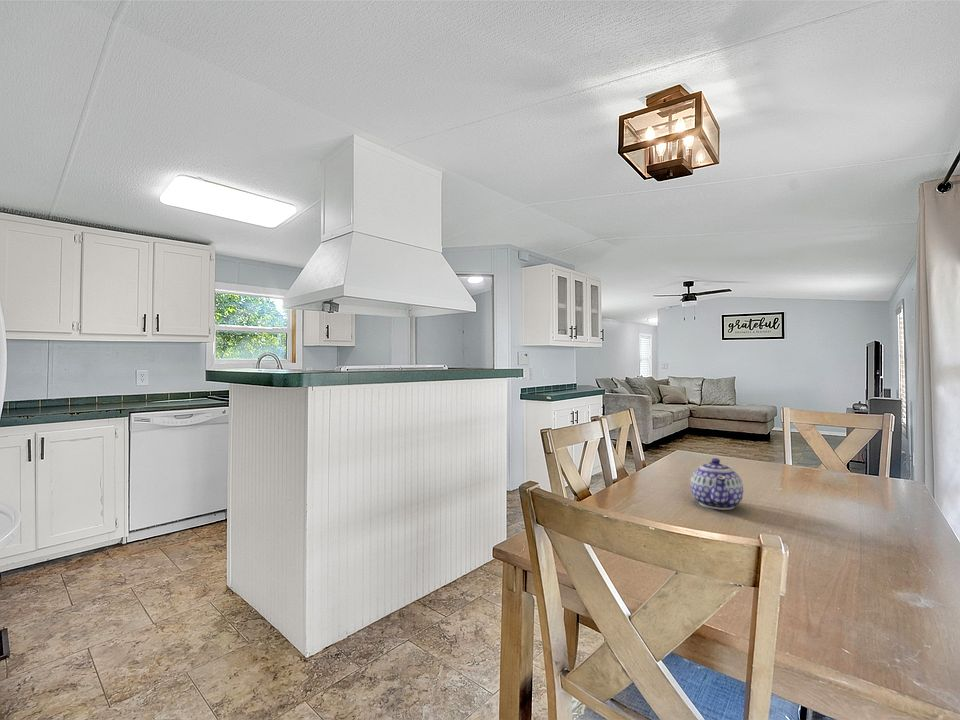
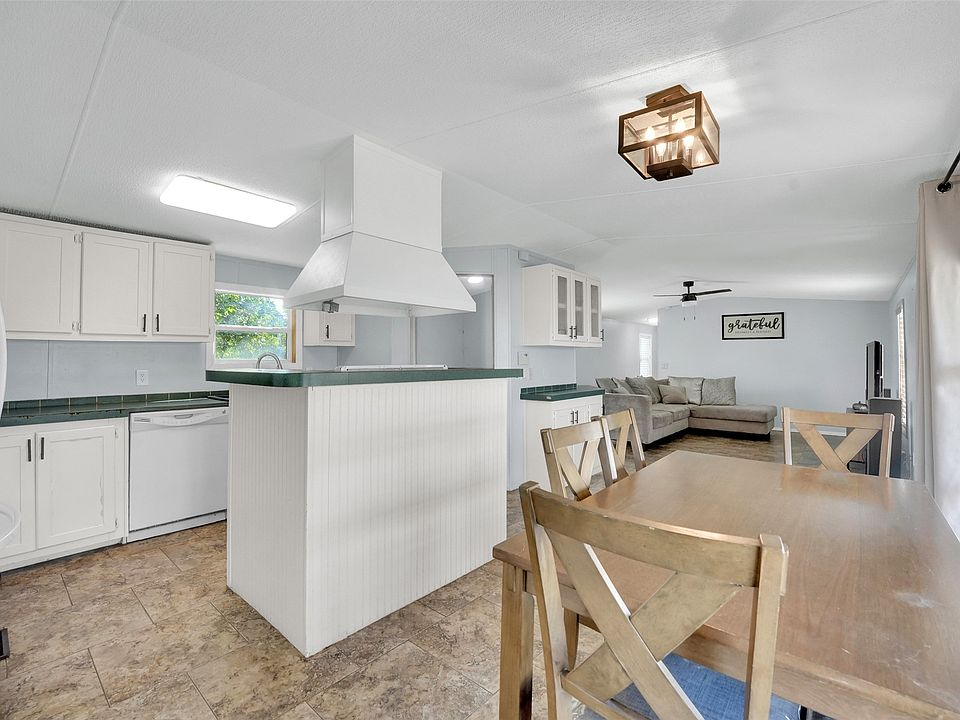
- teapot [689,457,744,511]
